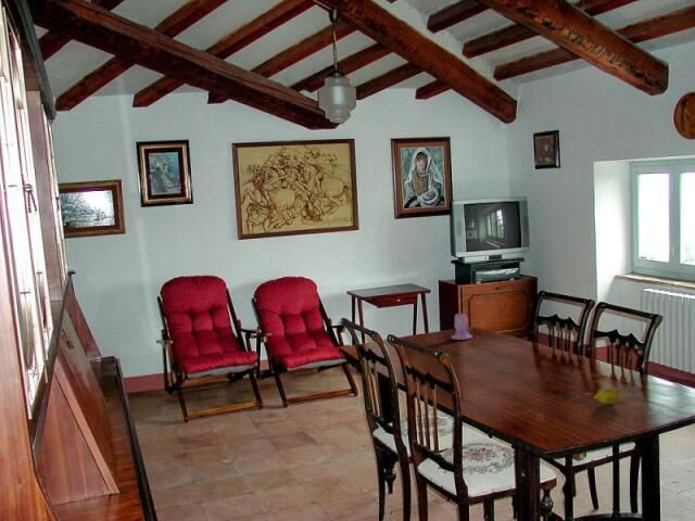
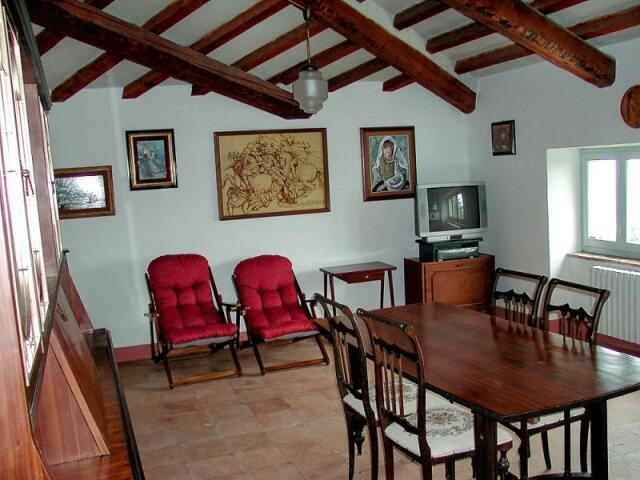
- fruit [593,386,621,406]
- candle [451,312,472,341]
